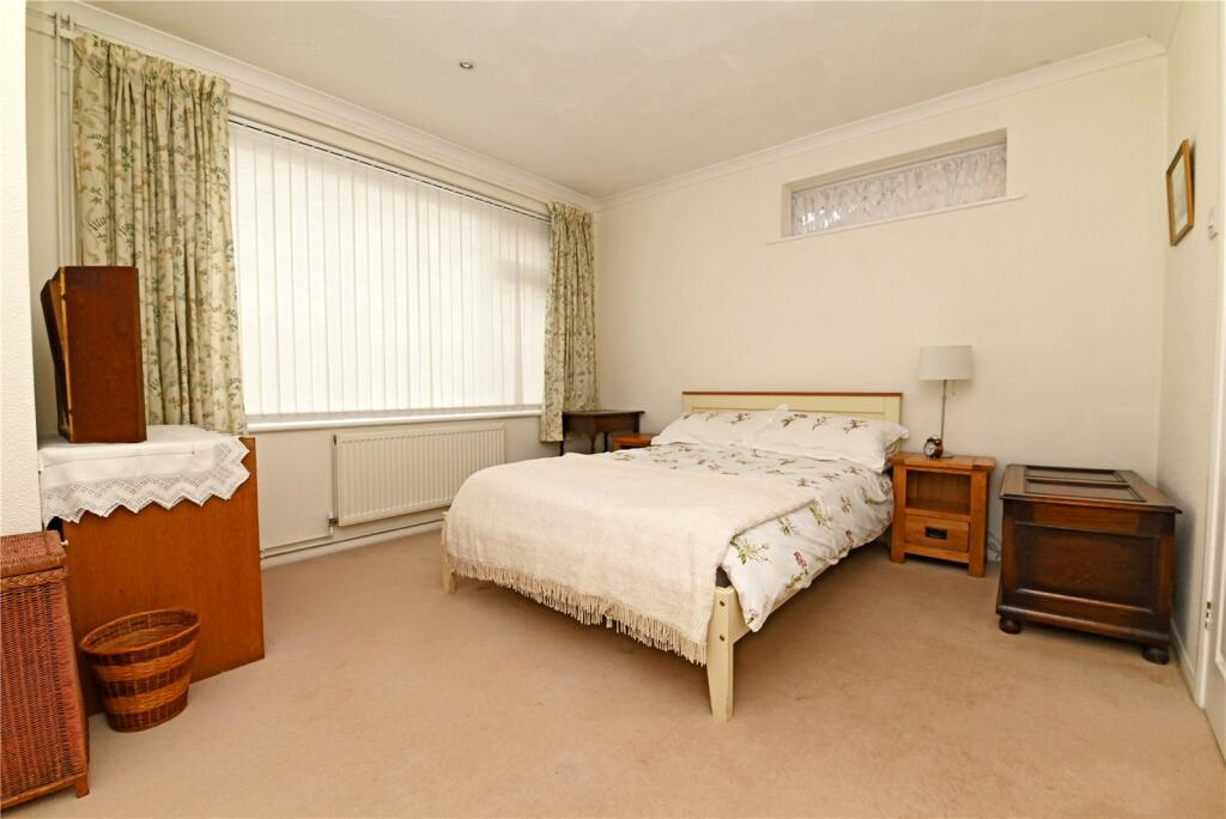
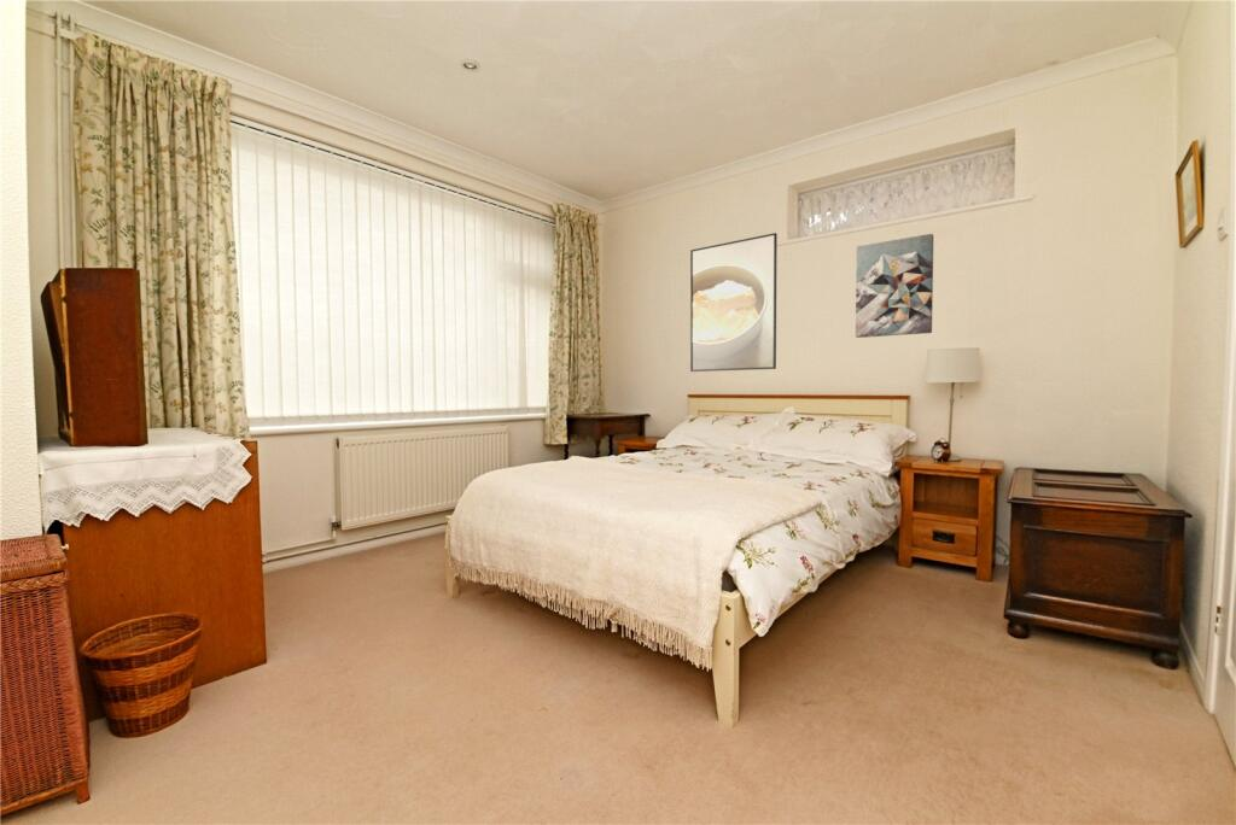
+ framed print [689,232,779,373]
+ wall art [855,233,934,339]
